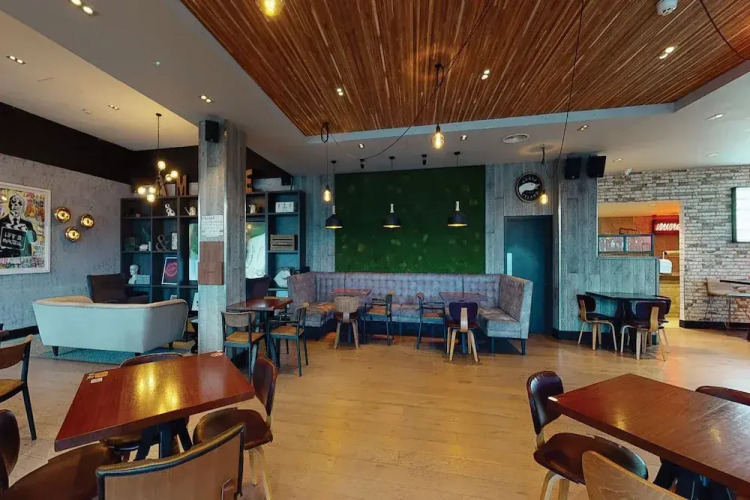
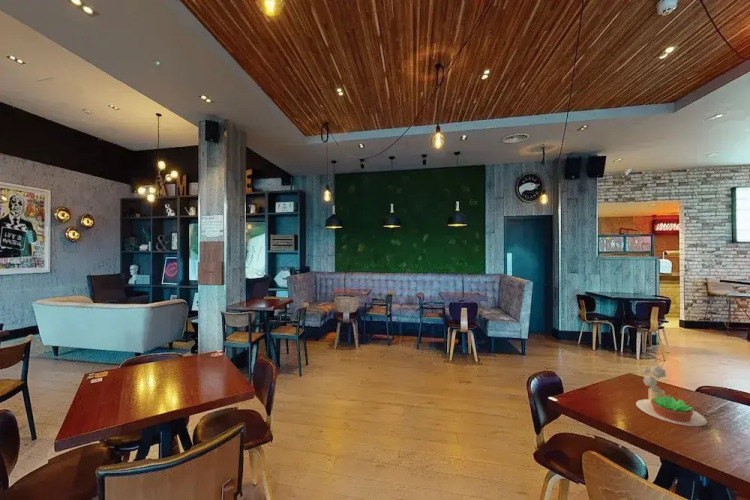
+ succulent plant [635,358,708,427]
